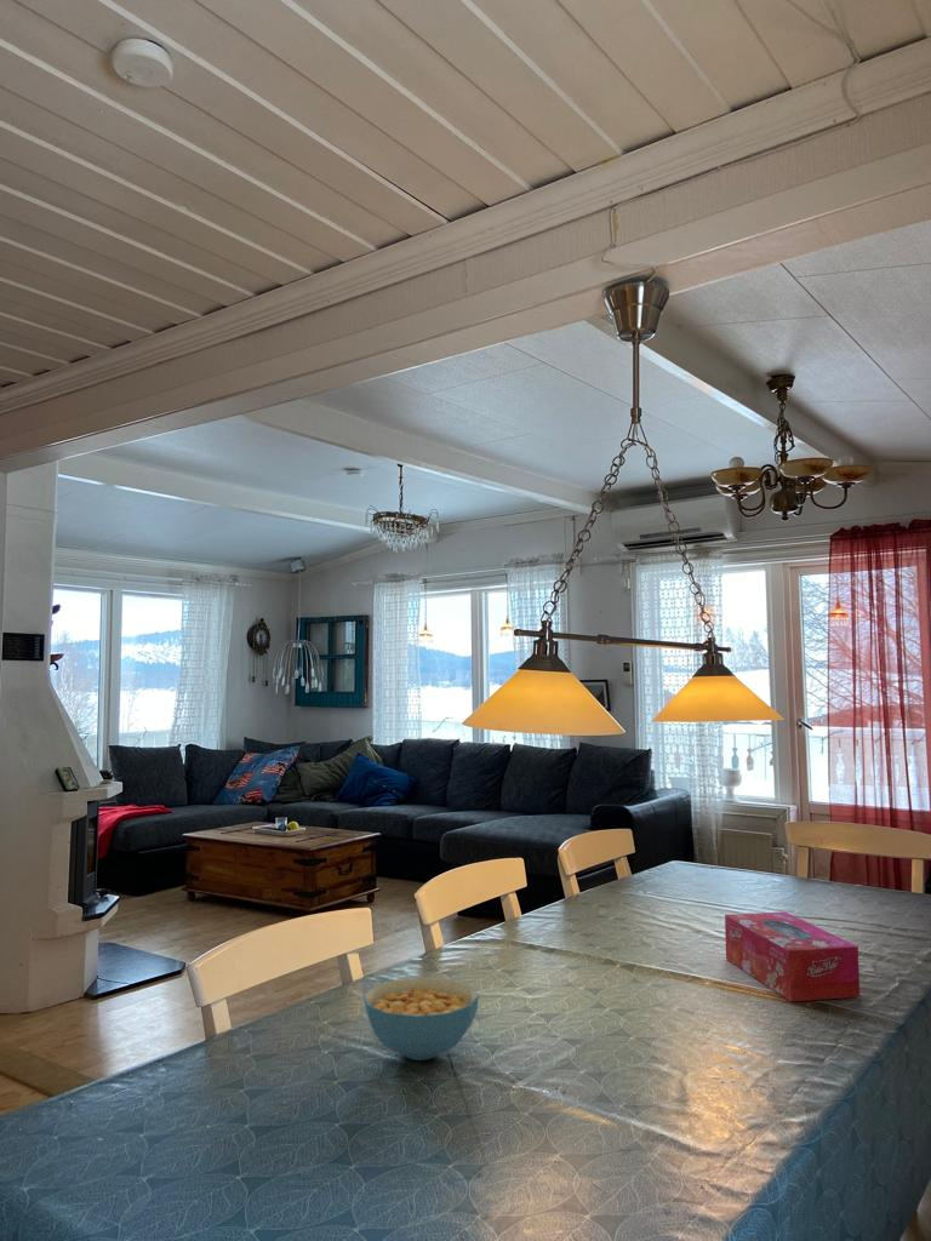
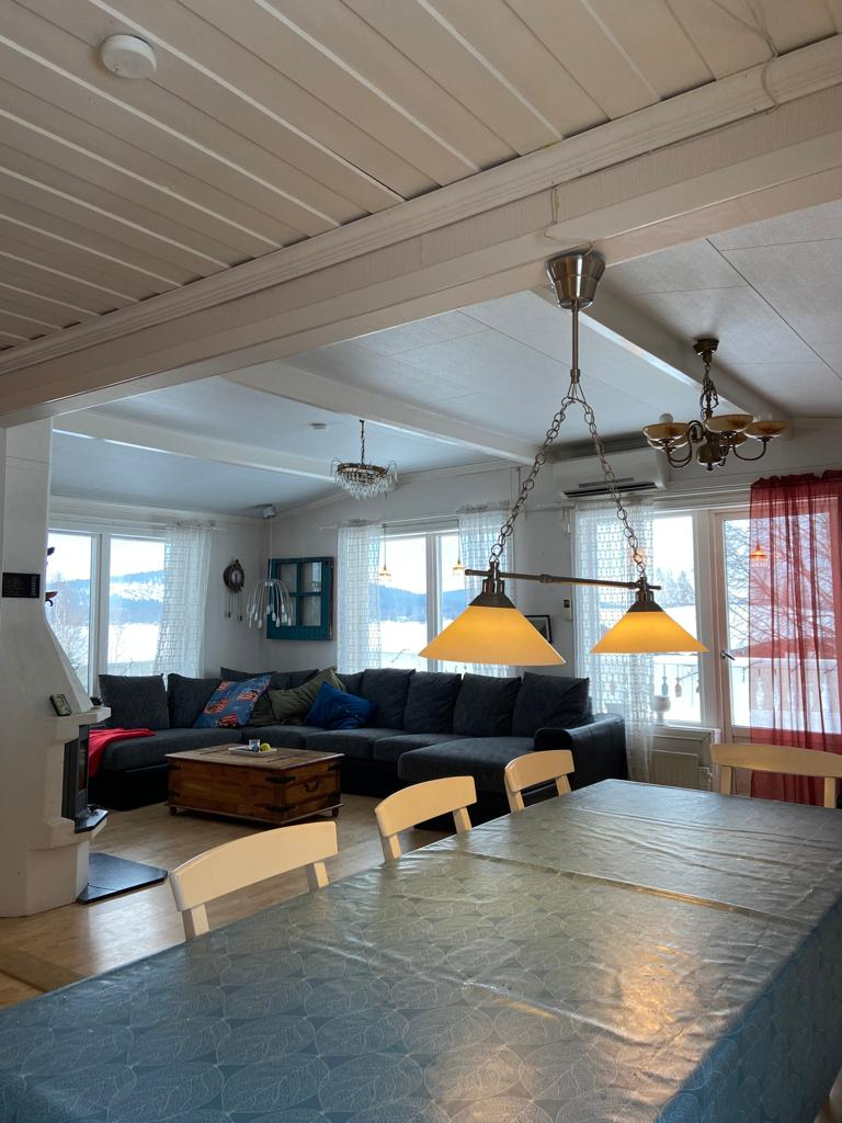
- cereal bowl [362,976,480,1062]
- tissue box [724,910,861,1002]
